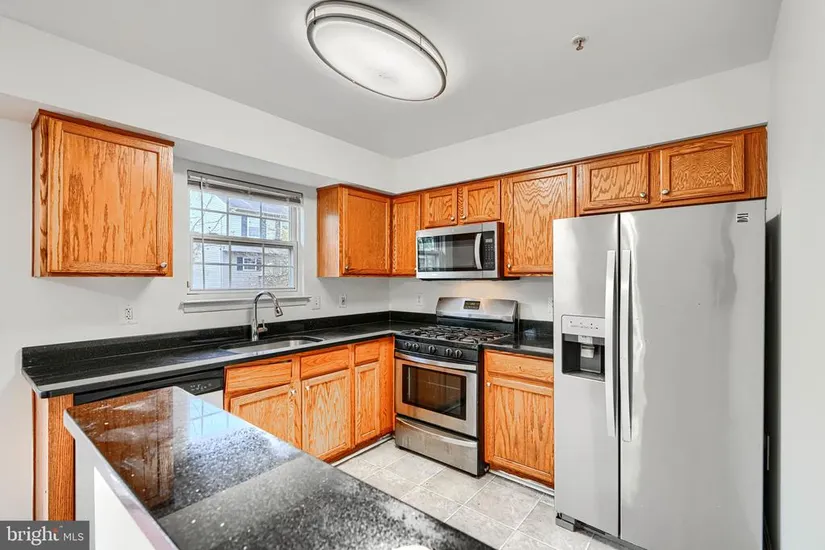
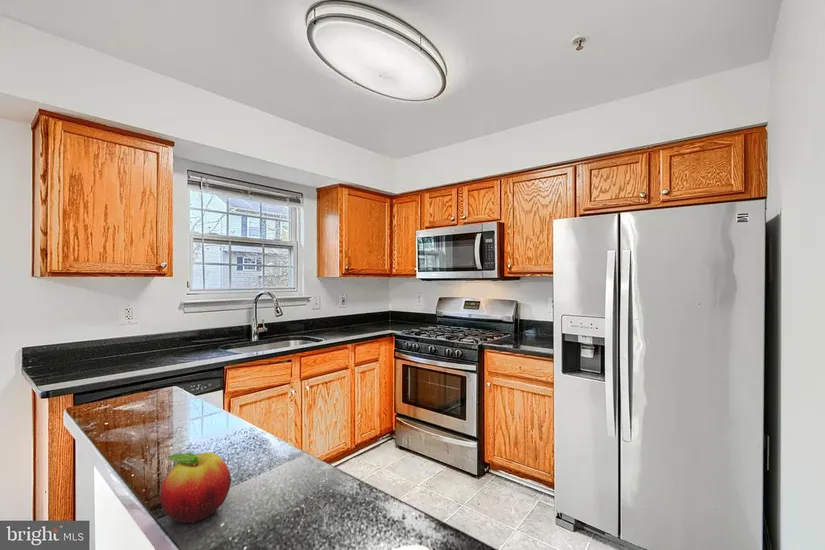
+ fruit [159,451,232,524]
